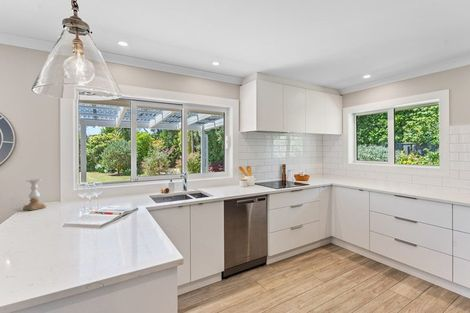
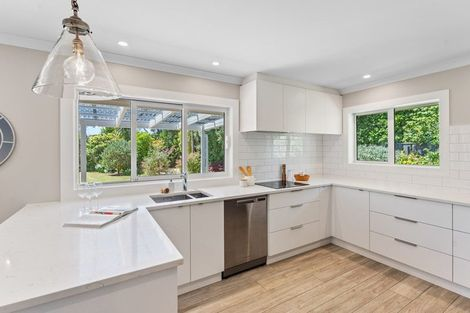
- candle holder [22,178,47,211]
